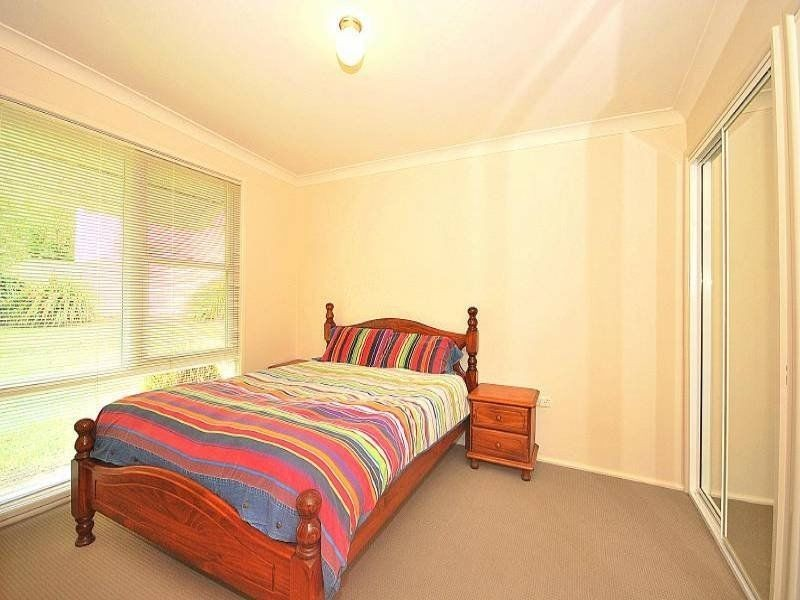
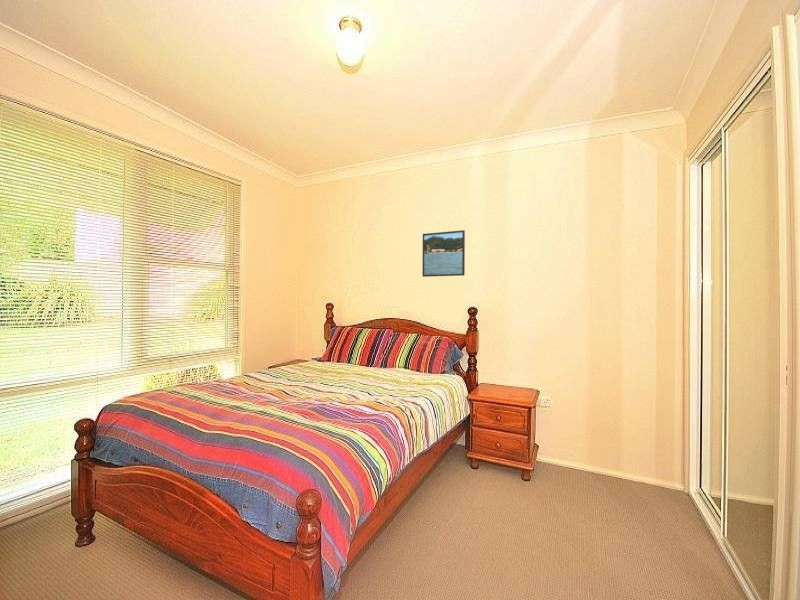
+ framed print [421,229,466,278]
